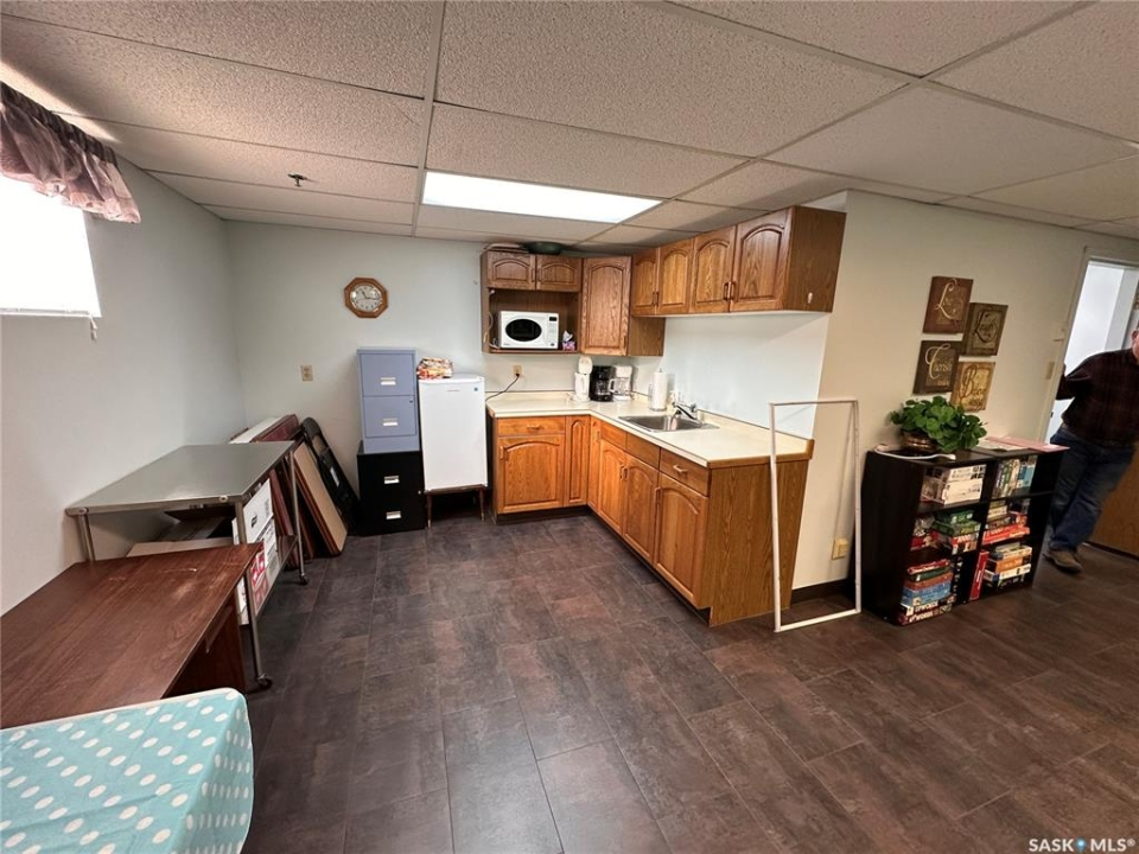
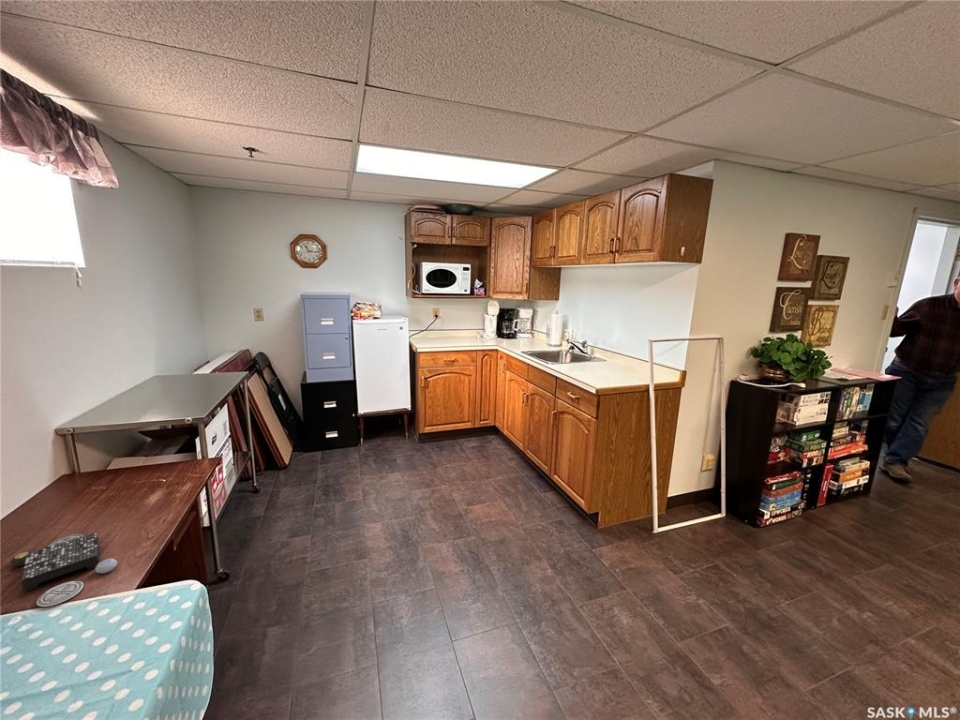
+ board game [9,531,118,608]
